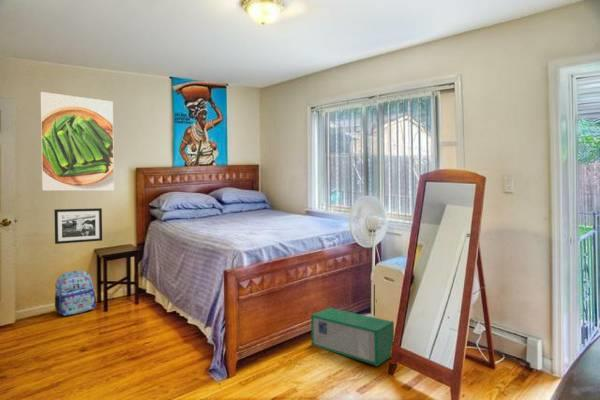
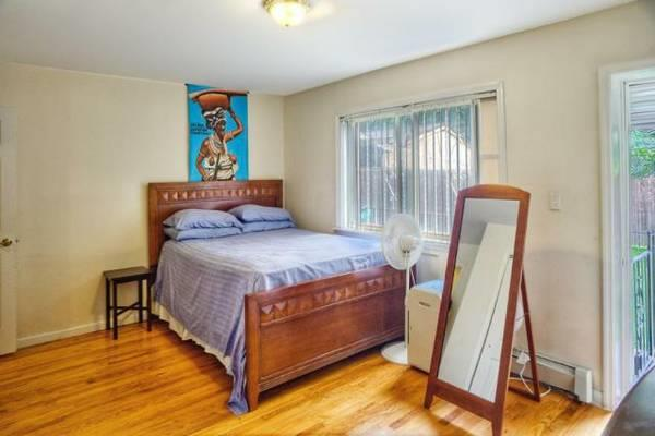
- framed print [39,91,115,192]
- backpack [54,269,97,317]
- picture frame [53,207,103,245]
- storage bin [310,307,395,367]
